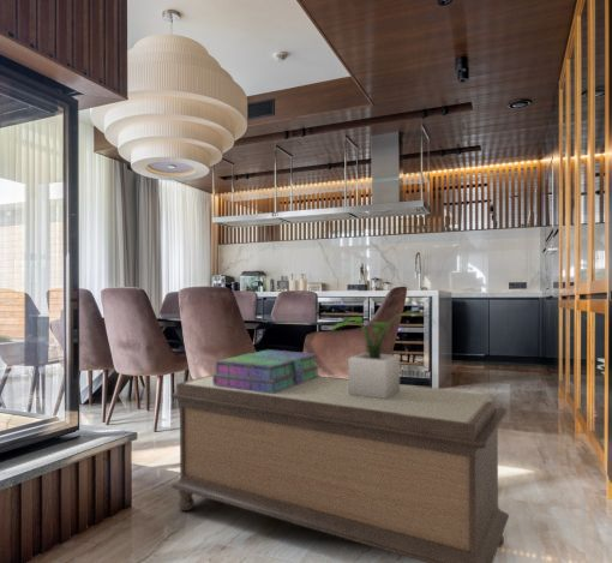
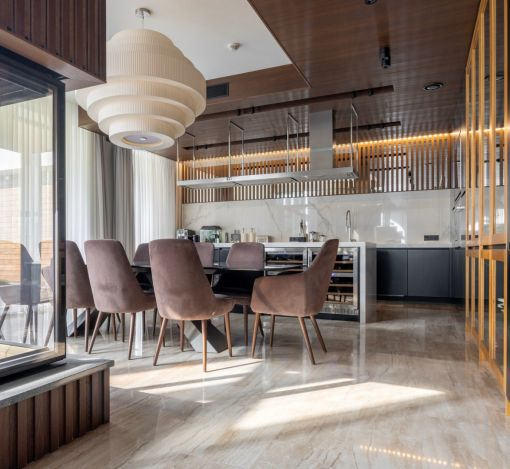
- bench [169,372,510,563]
- stack of books [212,348,322,393]
- potted plant [331,310,437,400]
